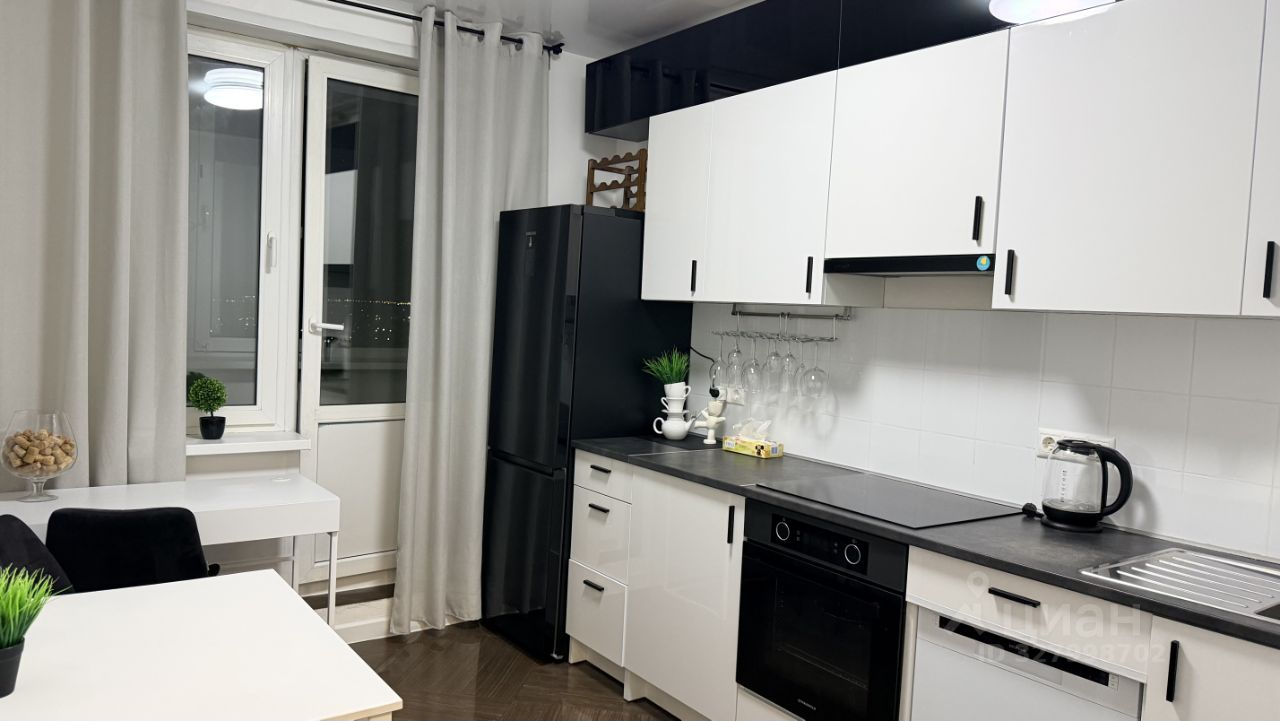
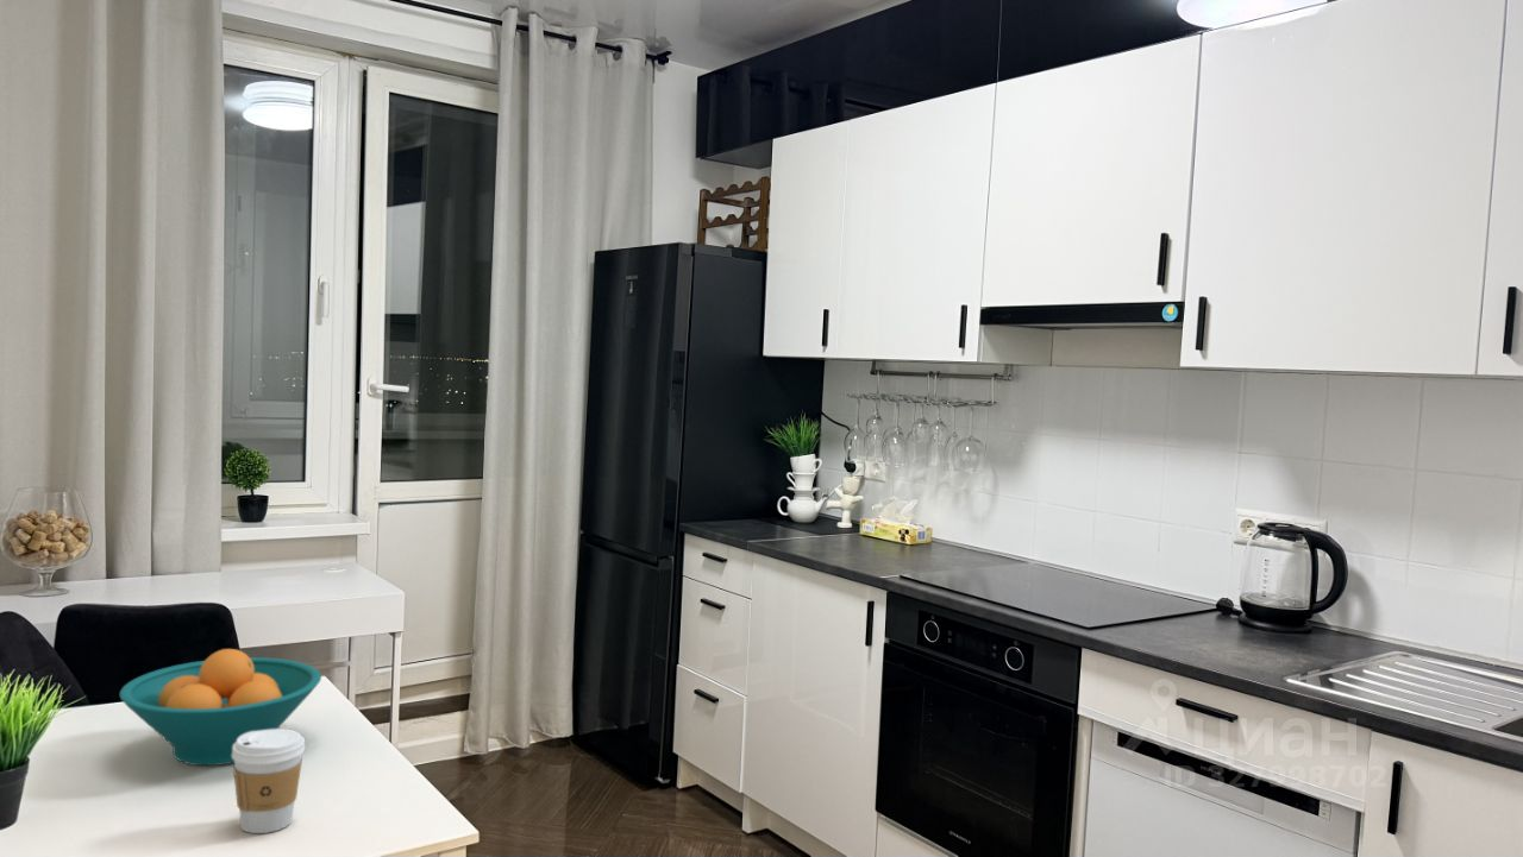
+ coffee cup [232,727,306,834]
+ fruit bowl [119,648,322,767]
